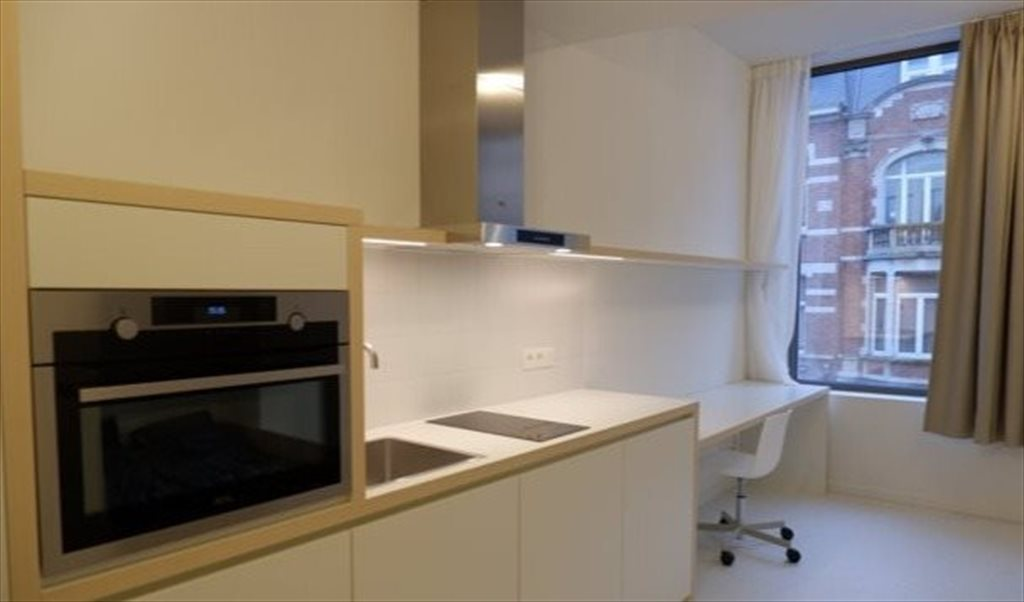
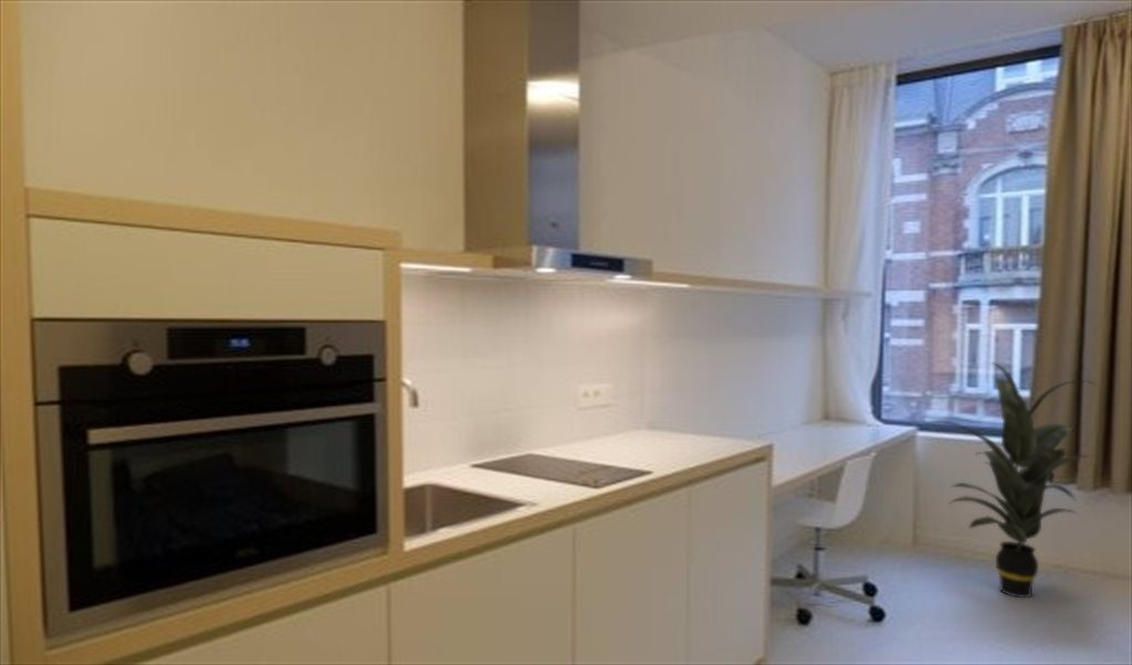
+ indoor plant [927,361,1100,599]
